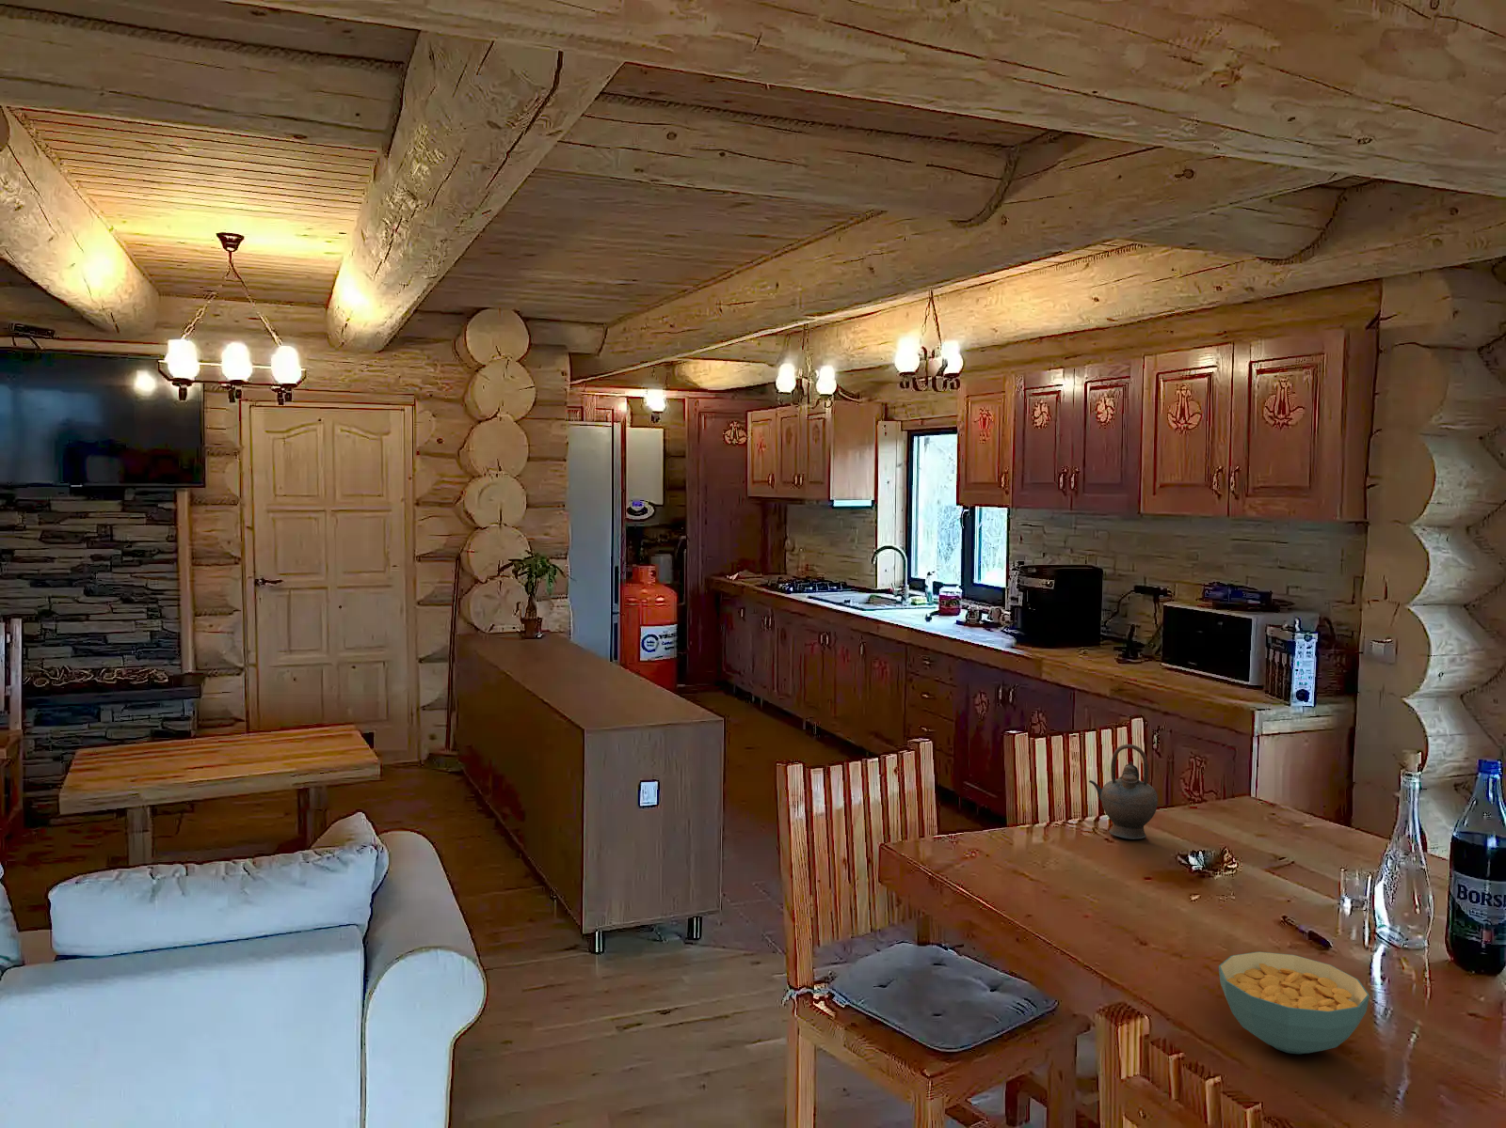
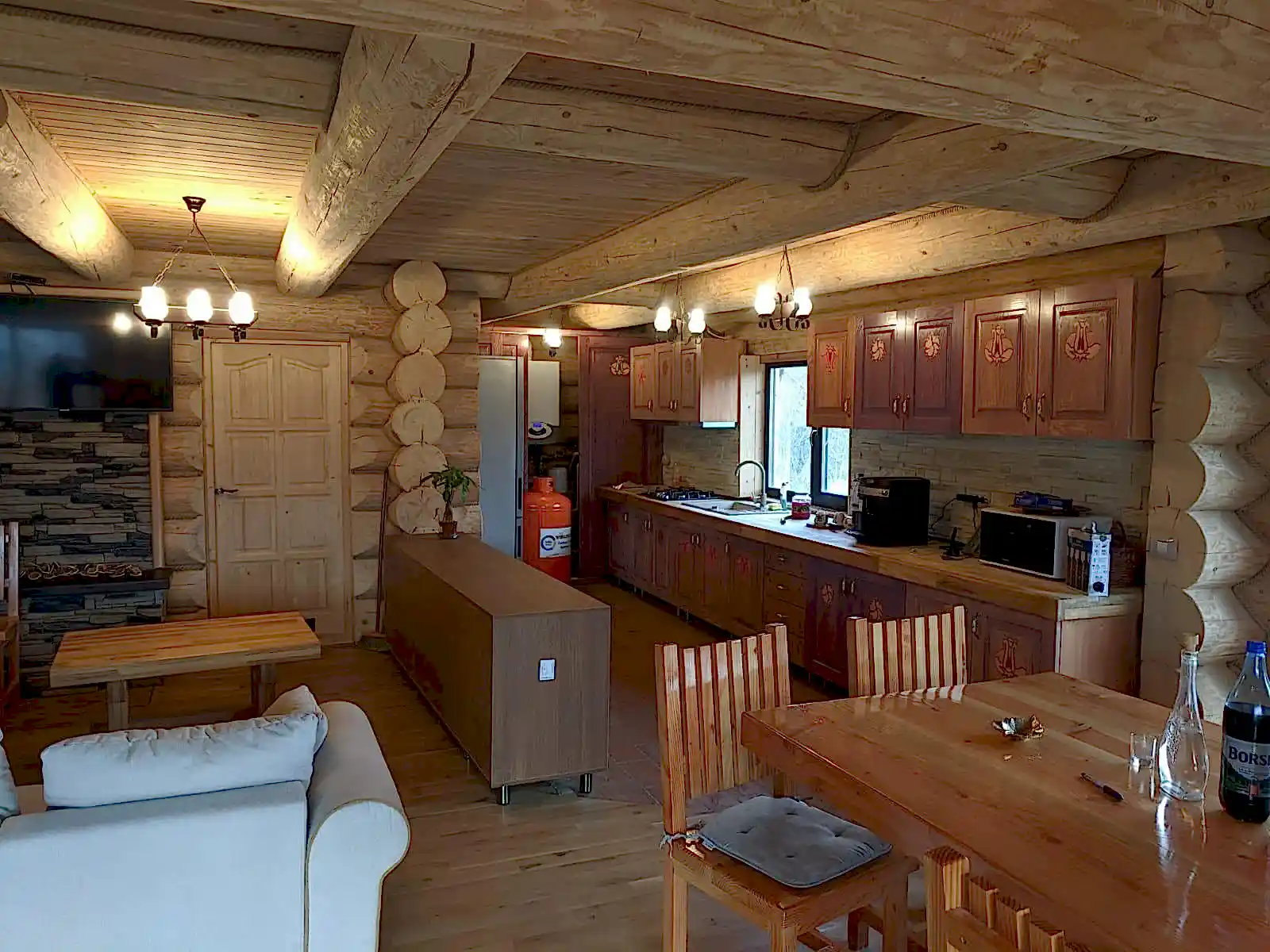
- cereal bowl [1218,950,1371,1055]
- teapot [1089,744,1159,840]
